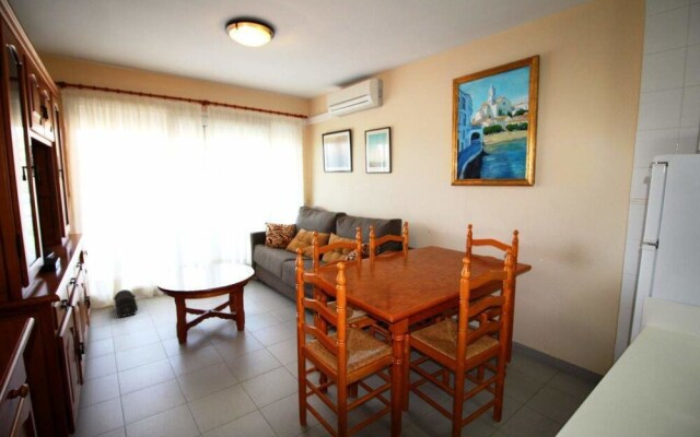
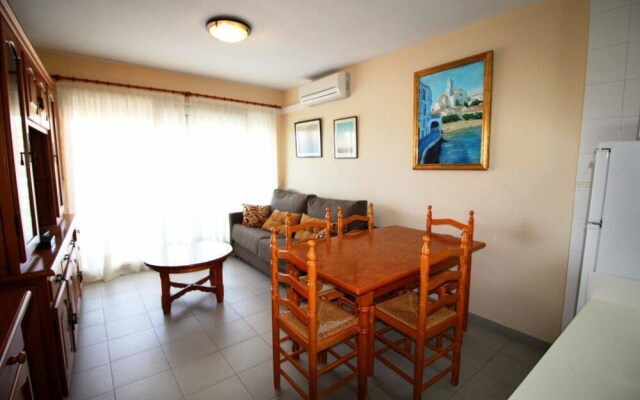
- treasure chest [113,288,139,319]
